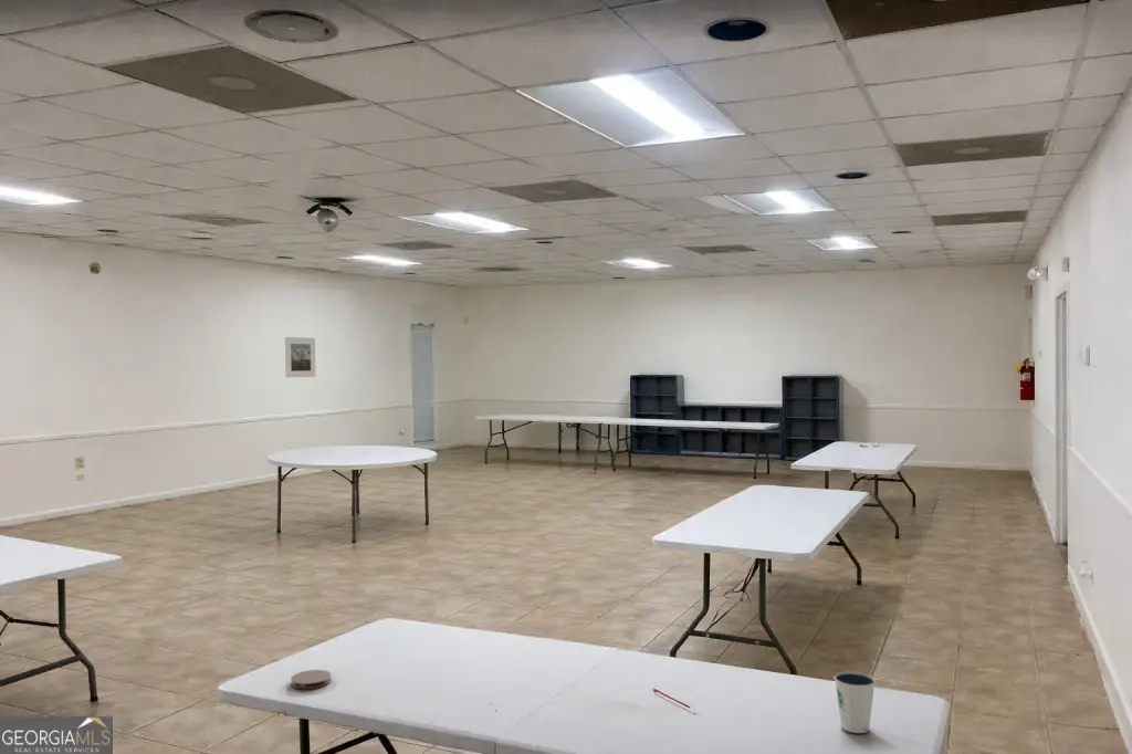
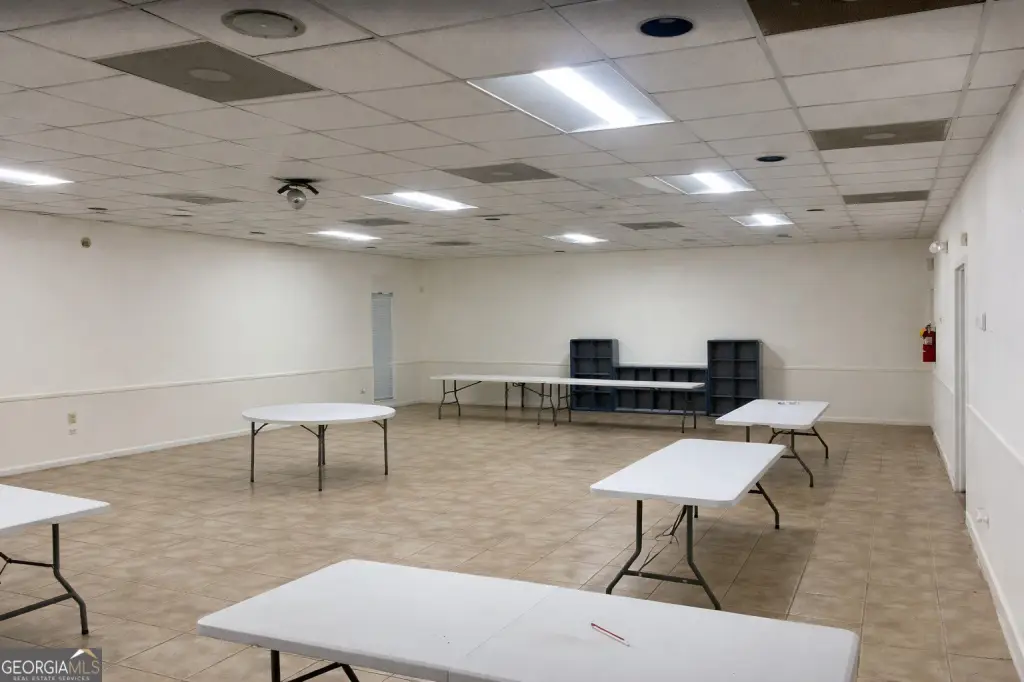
- coaster [290,669,332,690]
- dixie cup [834,671,877,734]
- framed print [284,336,316,378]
